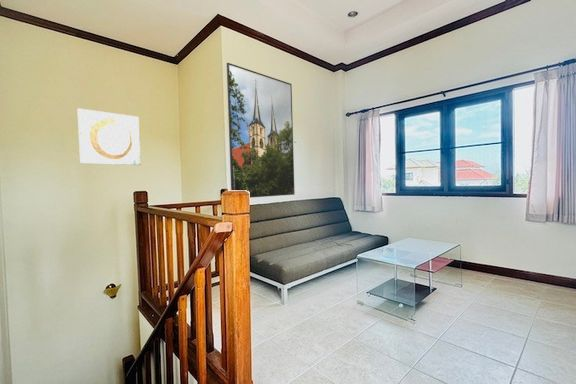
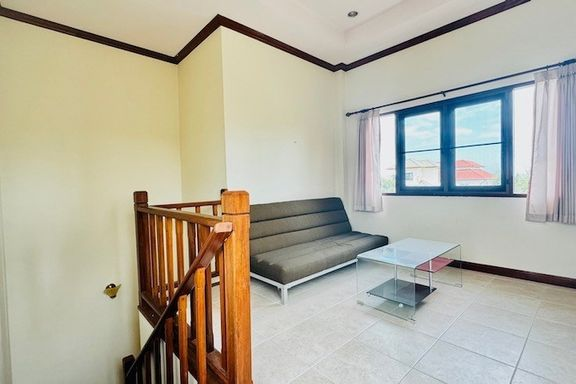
- wall art [76,107,142,166]
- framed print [226,62,296,199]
